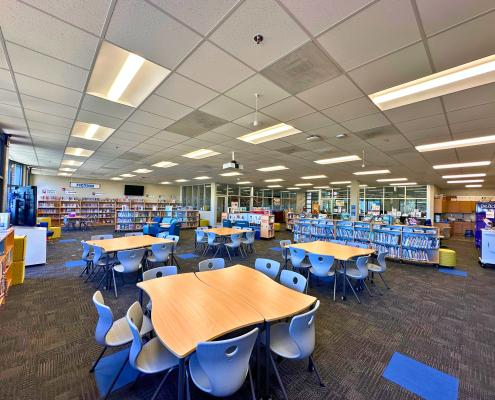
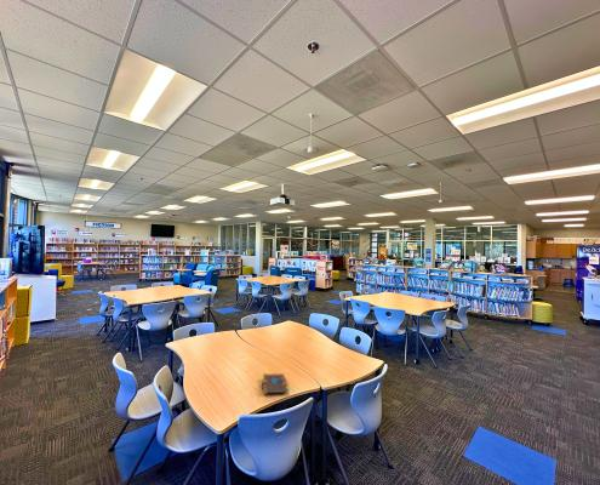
+ book [259,372,288,395]
